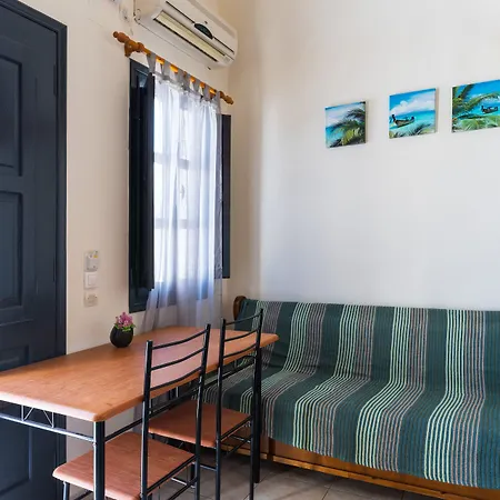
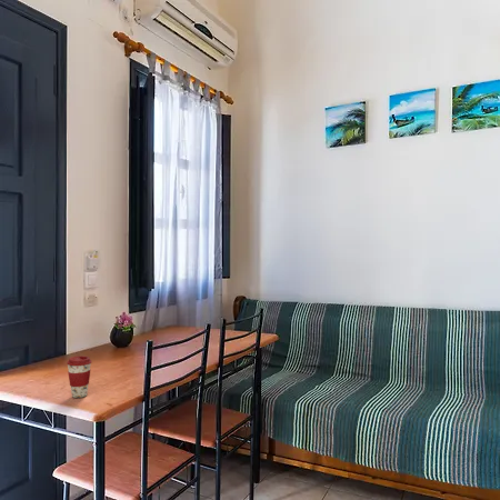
+ coffee cup [66,356,93,399]
